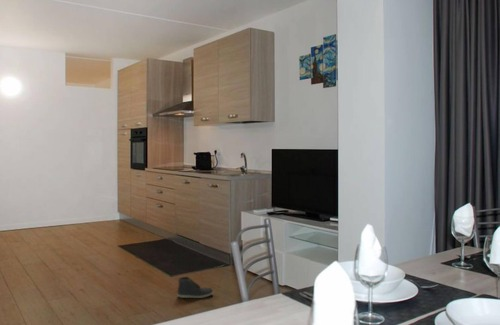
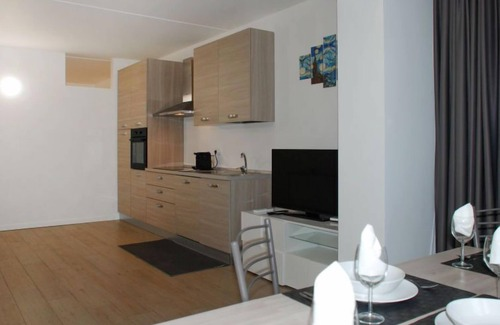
- sneaker [177,276,214,299]
